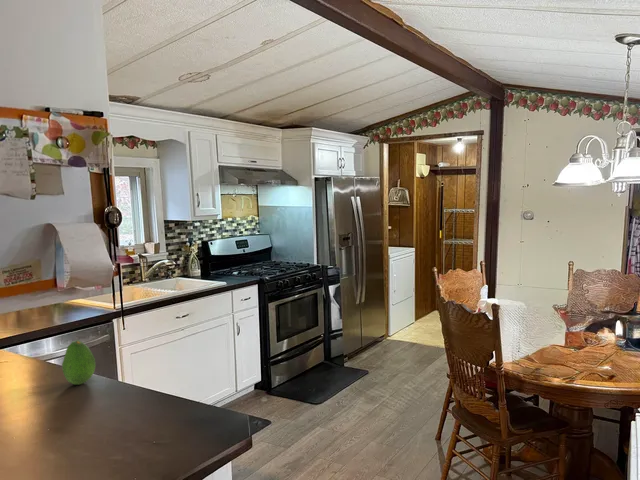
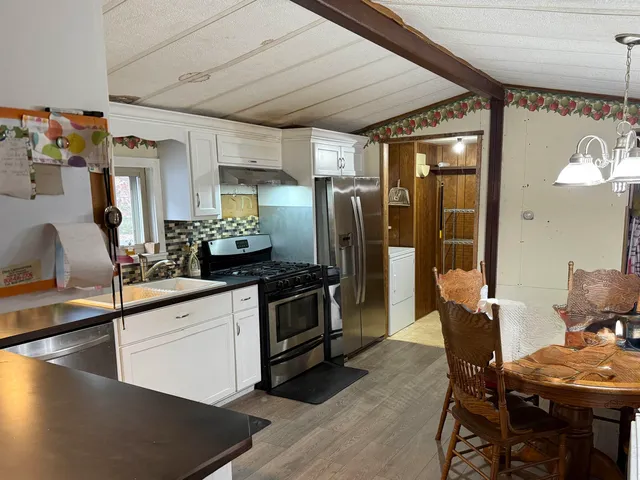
- fruit [61,339,97,386]
